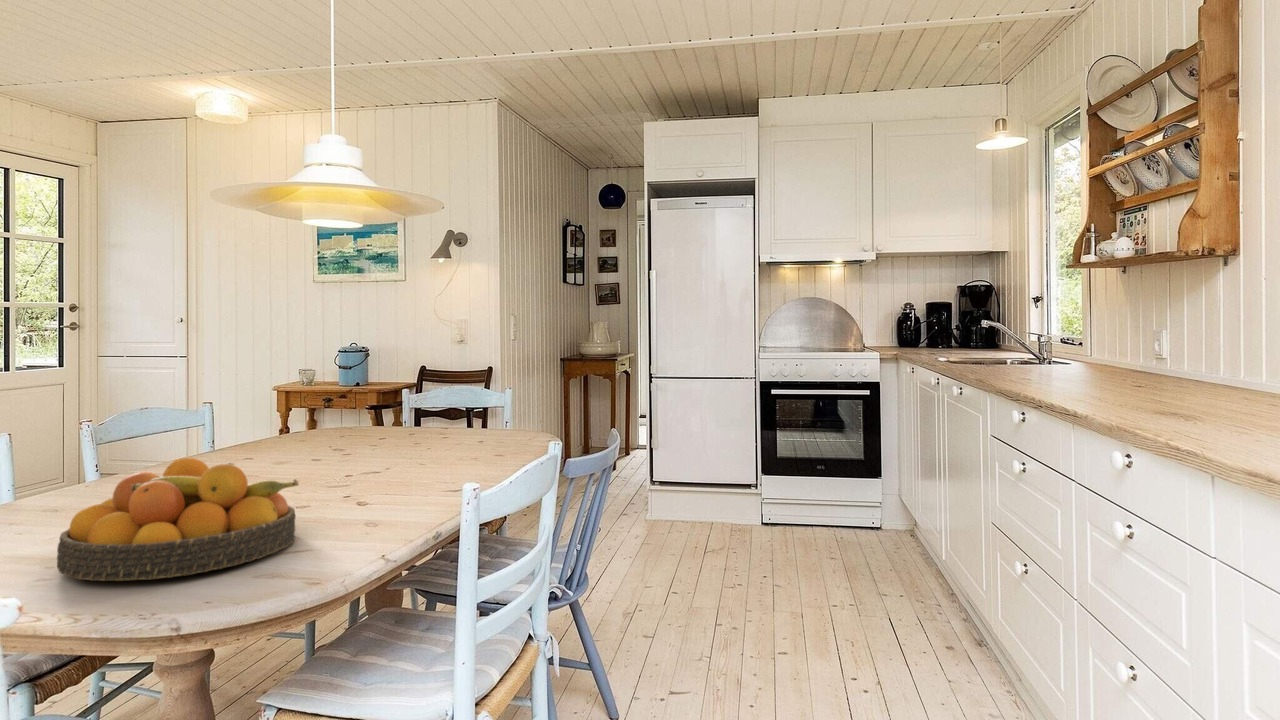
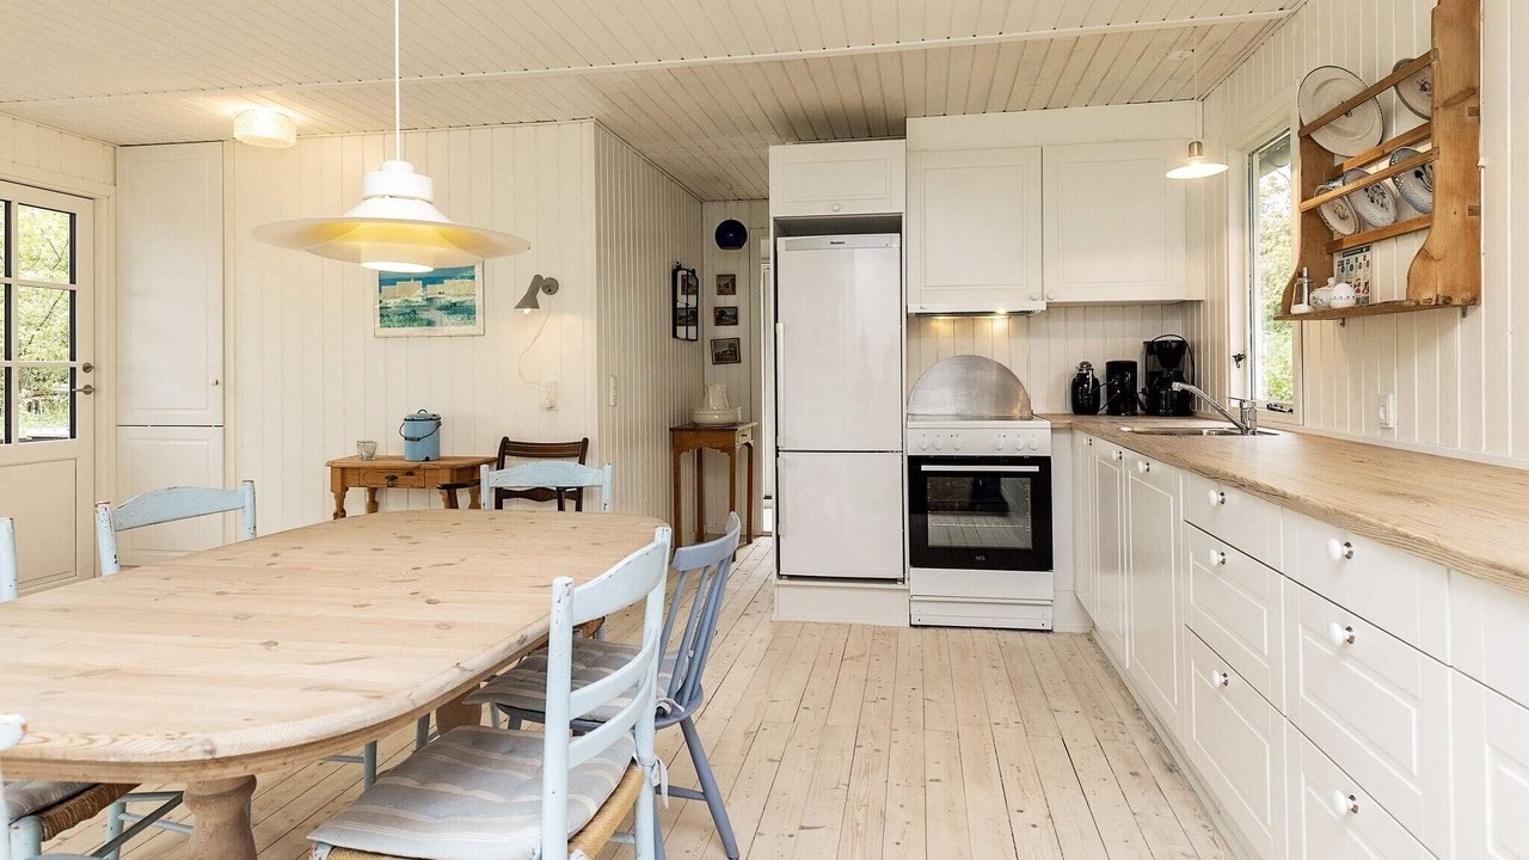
- fruit bowl [56,457,300,582]
